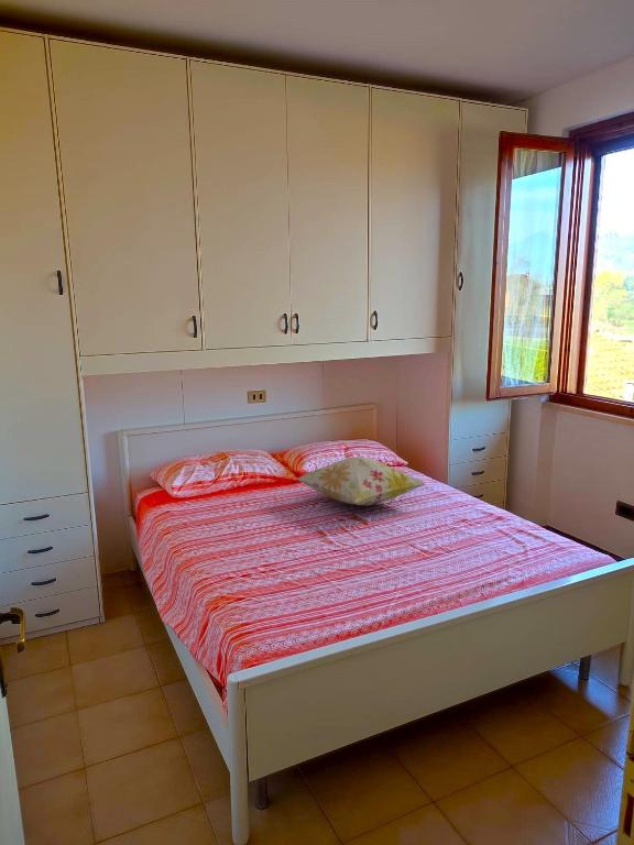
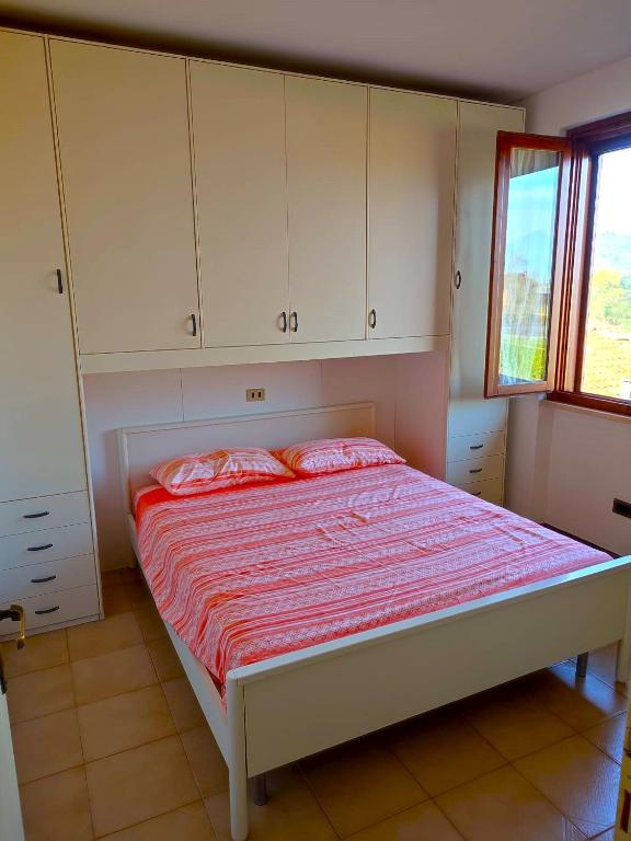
- decorative pillow [295,457,426,507]
